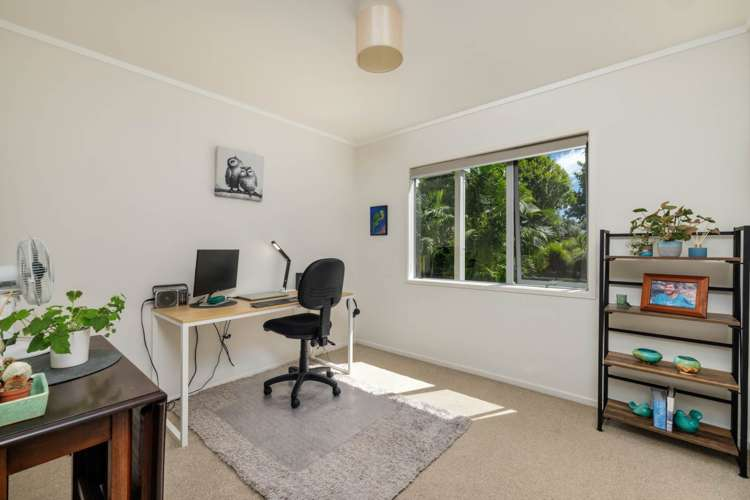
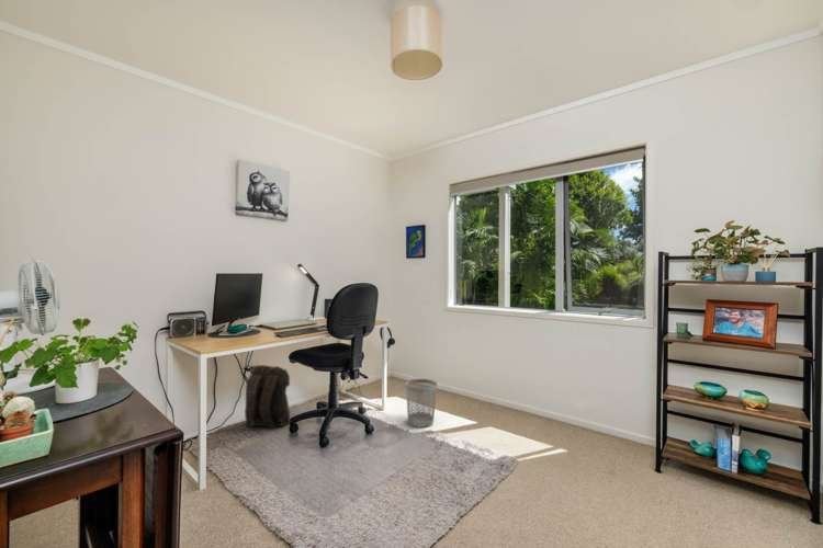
+ wastebasket [405,378,438,429]
+ backpack [244,364,291,430]
